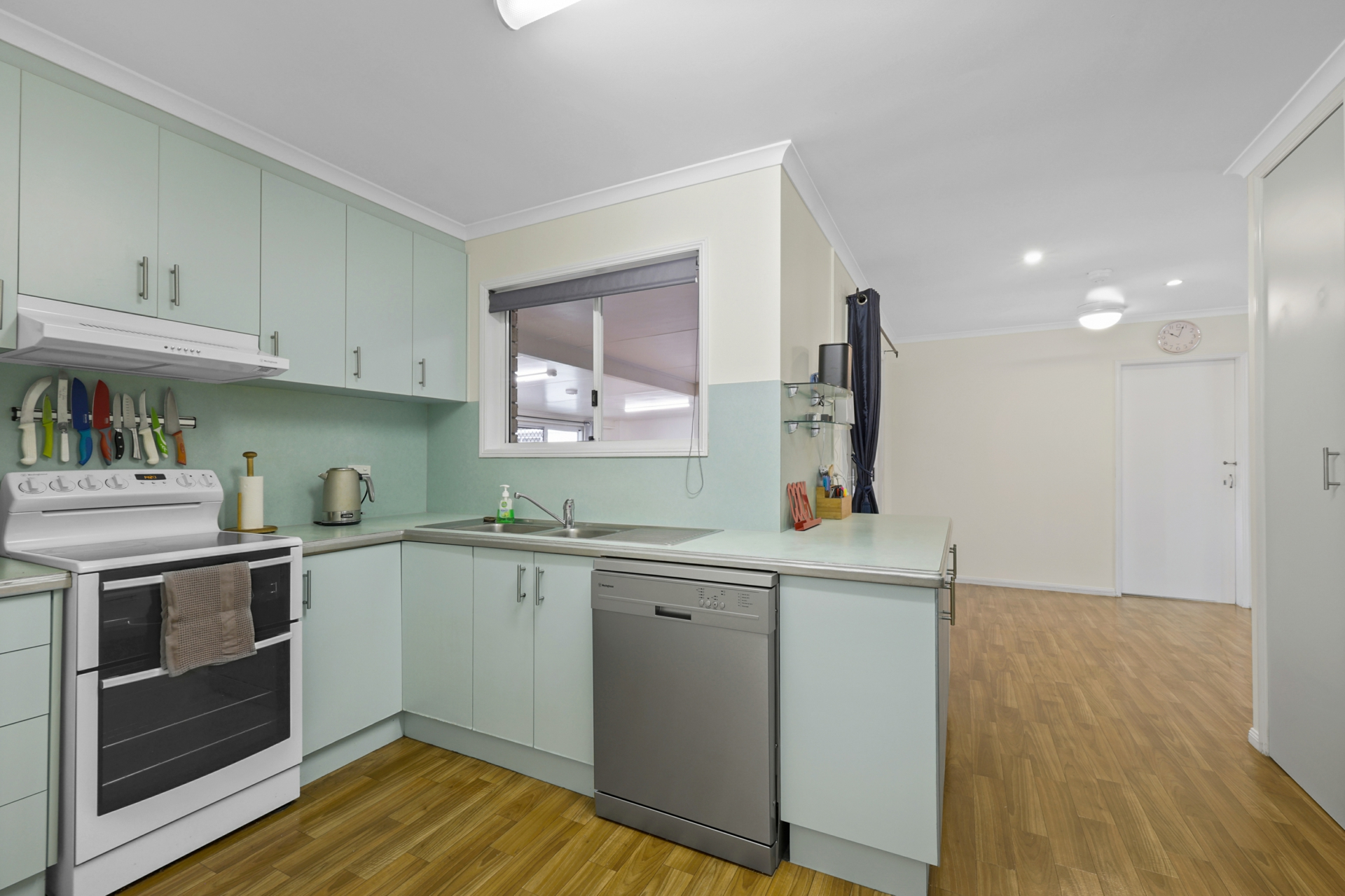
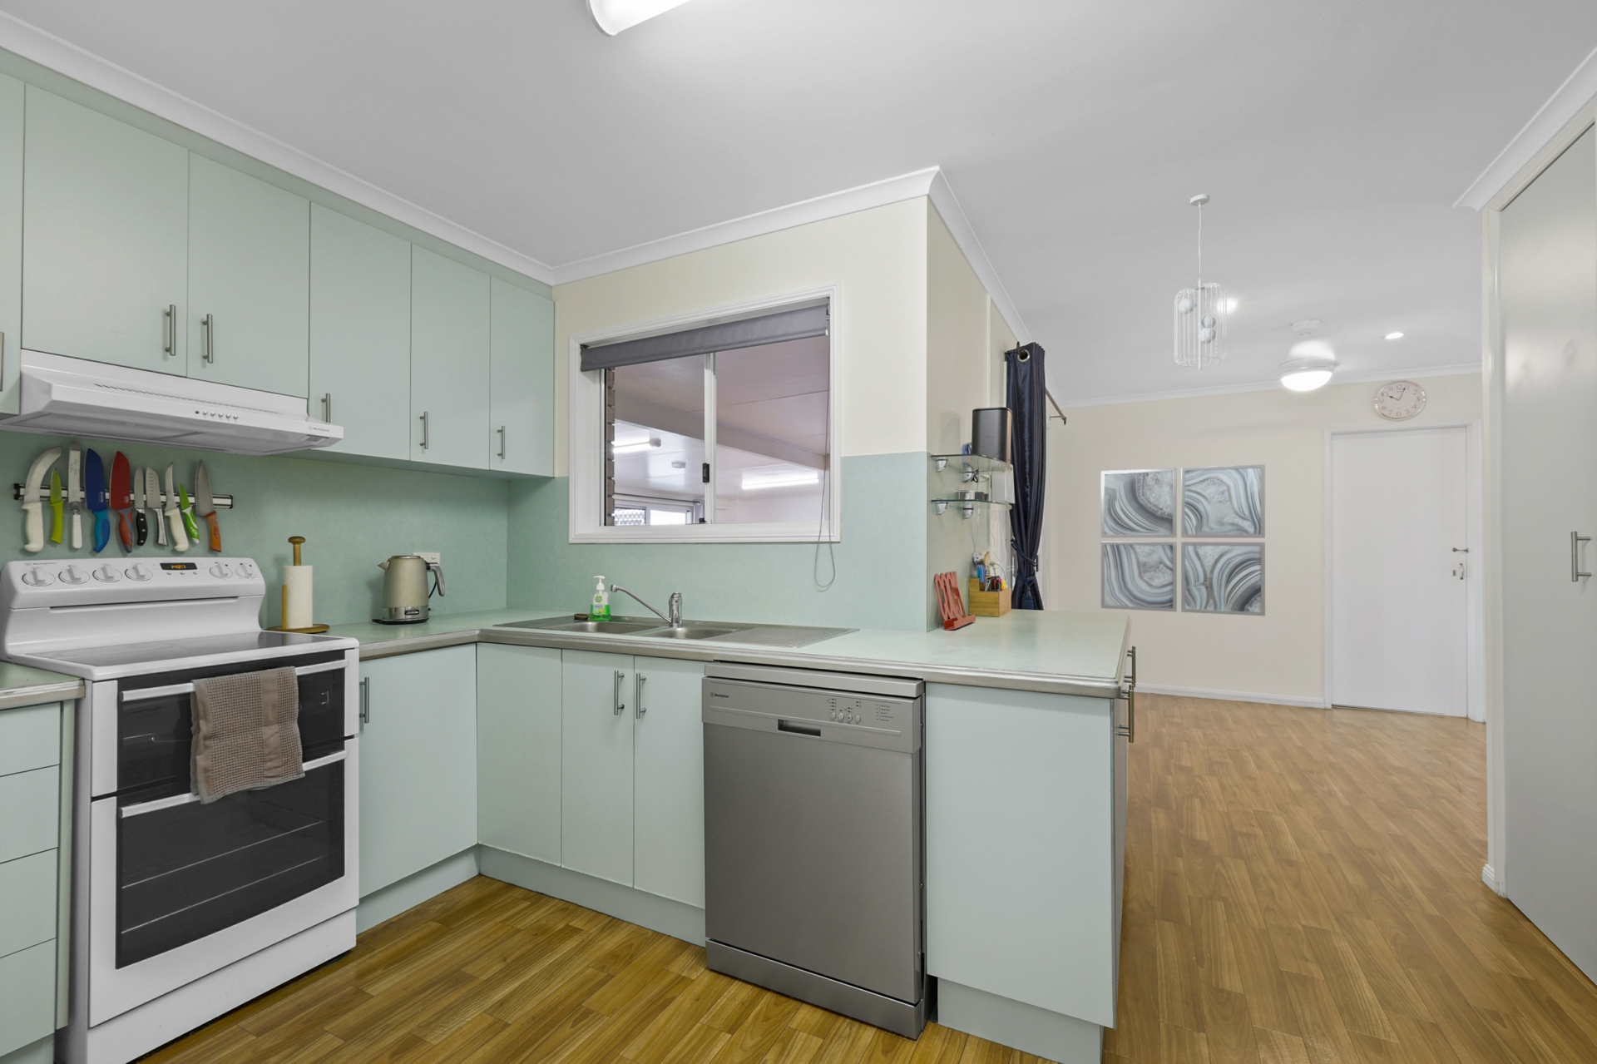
+ pendant light [1173,194,1228,370]
+ wall art [1101,463,1266,618]
